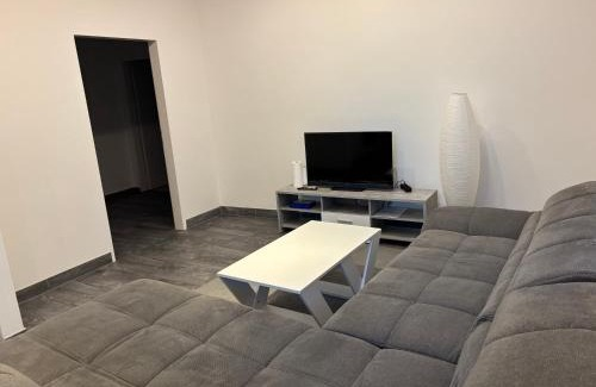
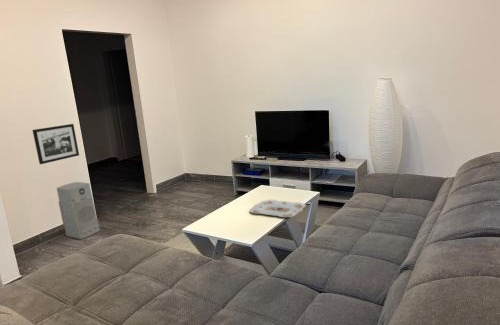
+ air purifier [56,181,101,240]
+ picture frame [31,123,80,165]
+ serving tray [248,199,307,218]
